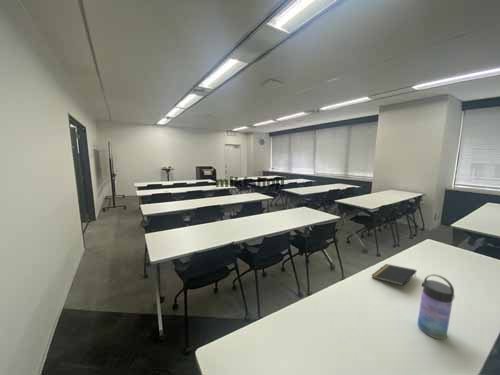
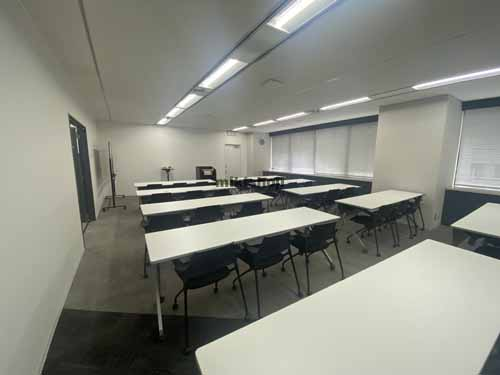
- notepad [370,263,418,287]
- water bottle [417,273,456,340]
